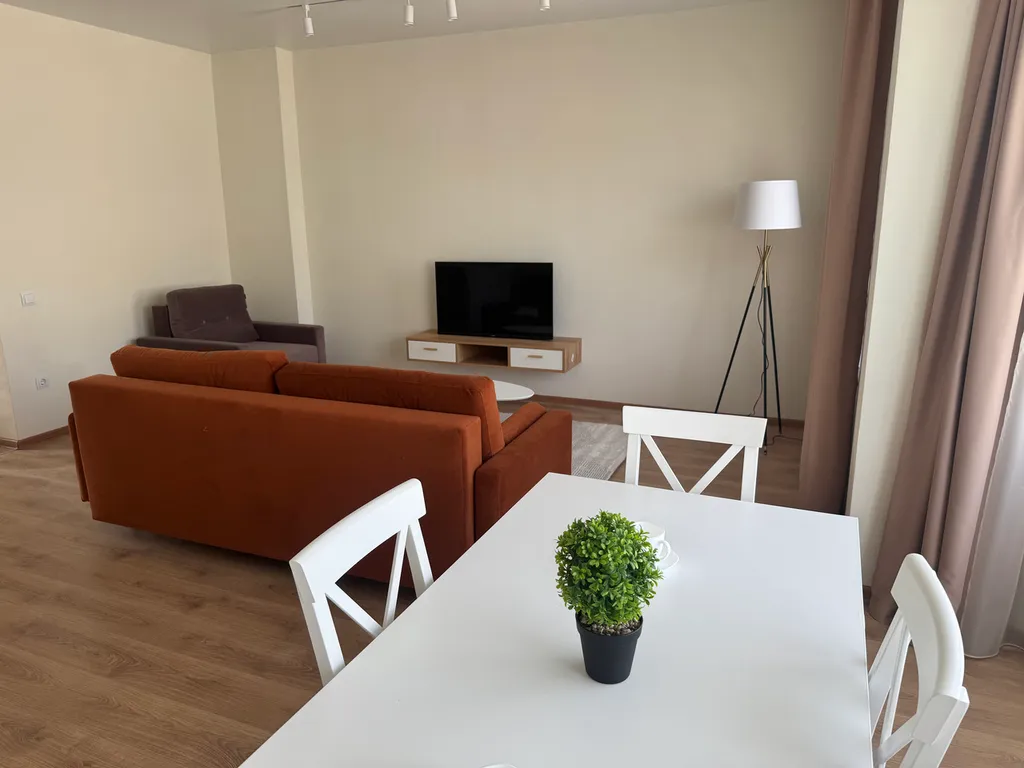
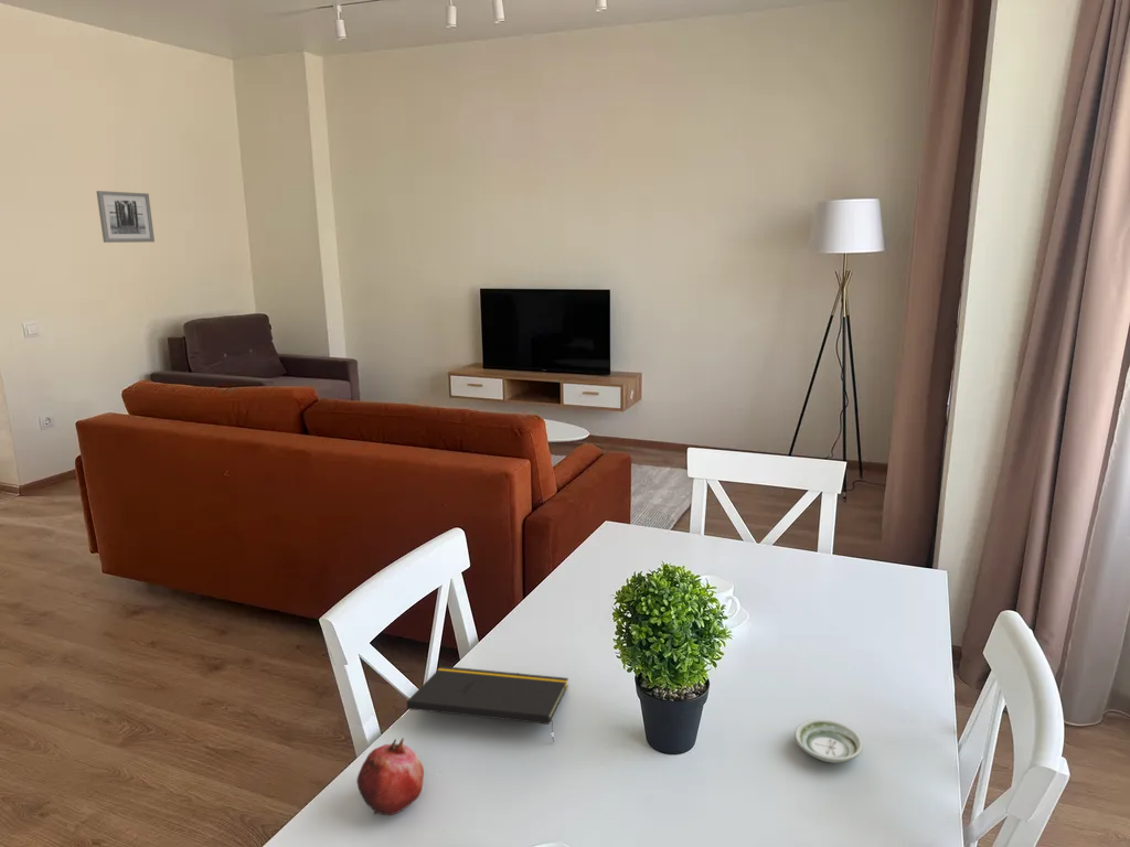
+ saucer [793,718,864,764]
+ wall art [95,190,156,244]
+ fruit [355,737,425,816]
+ notepad [406,665,569,743]
